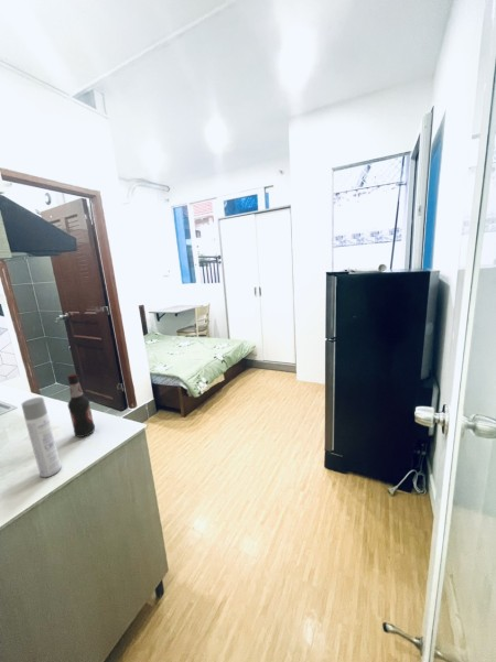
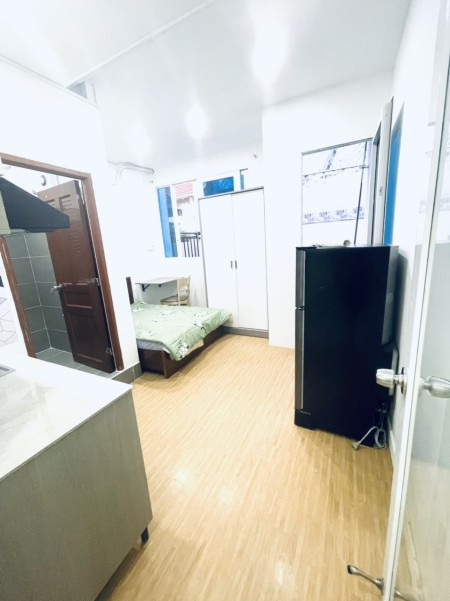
- bottle [67,373,96,438]
- spray bottle [21,397,63,479]
